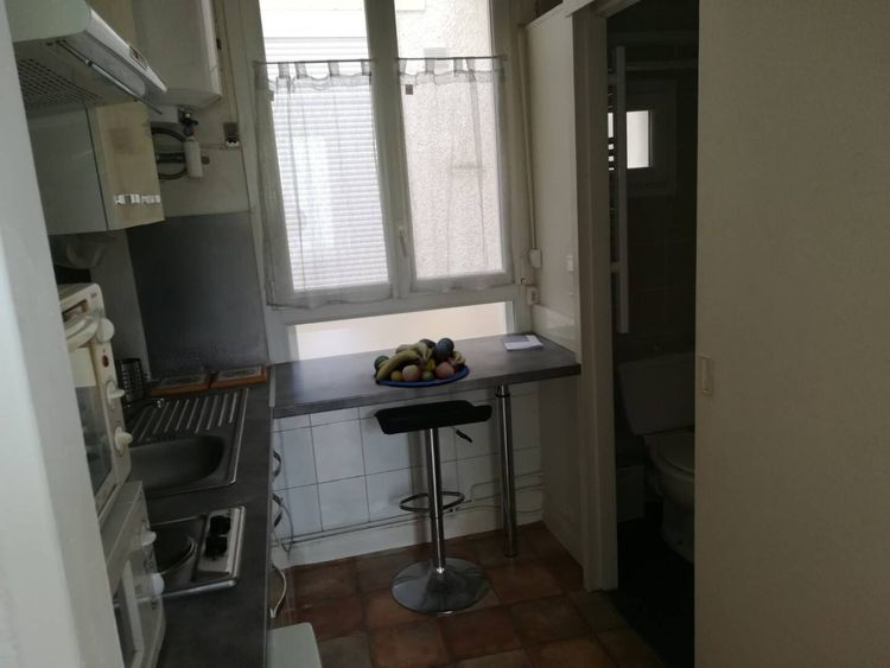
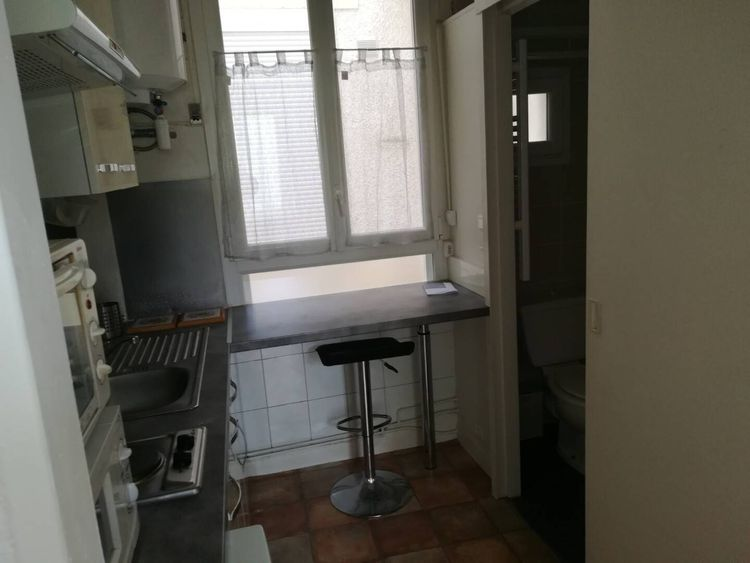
- fruit bowl [373,337,470,387]
